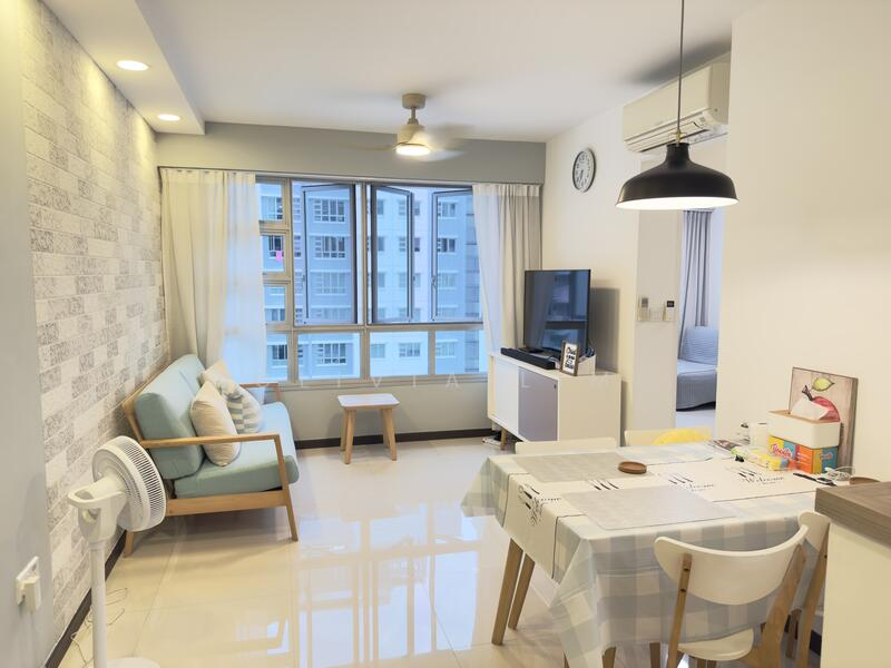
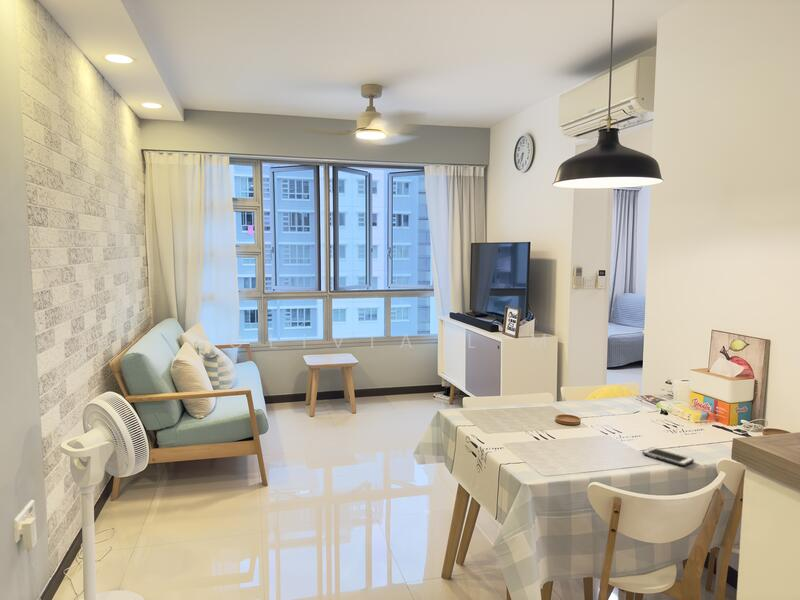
+ cell phone [641,446,695,467]
